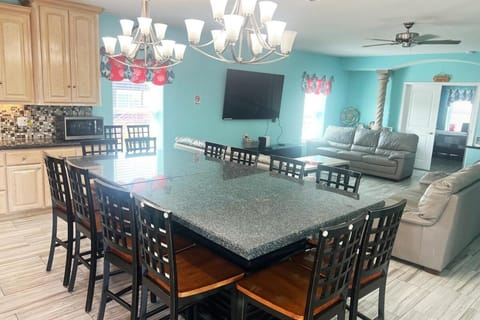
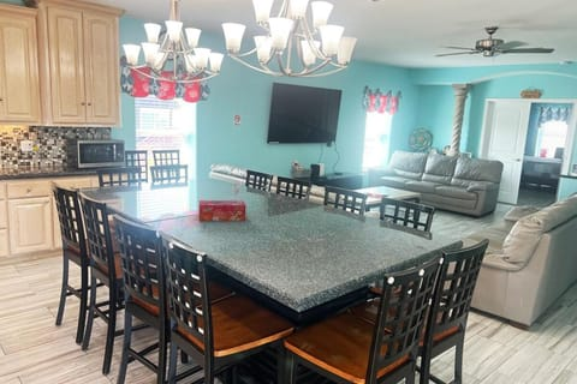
+ tissue box [197,199,248,222]
